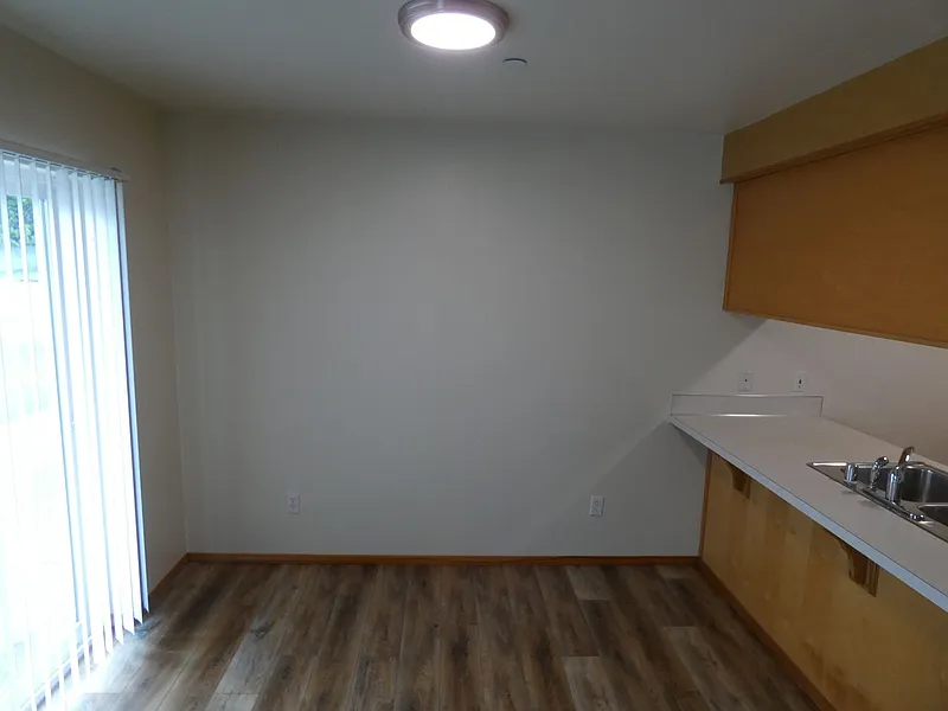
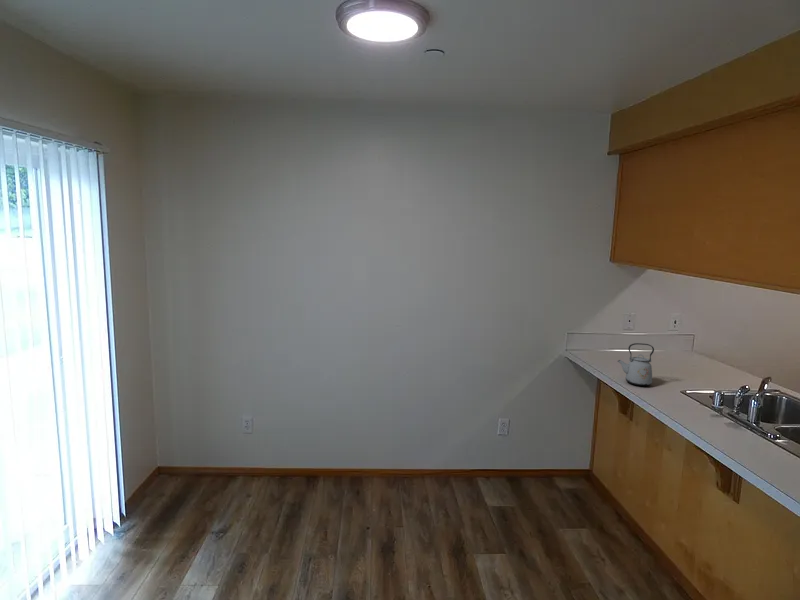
+ kettle [617,342,655,387]
